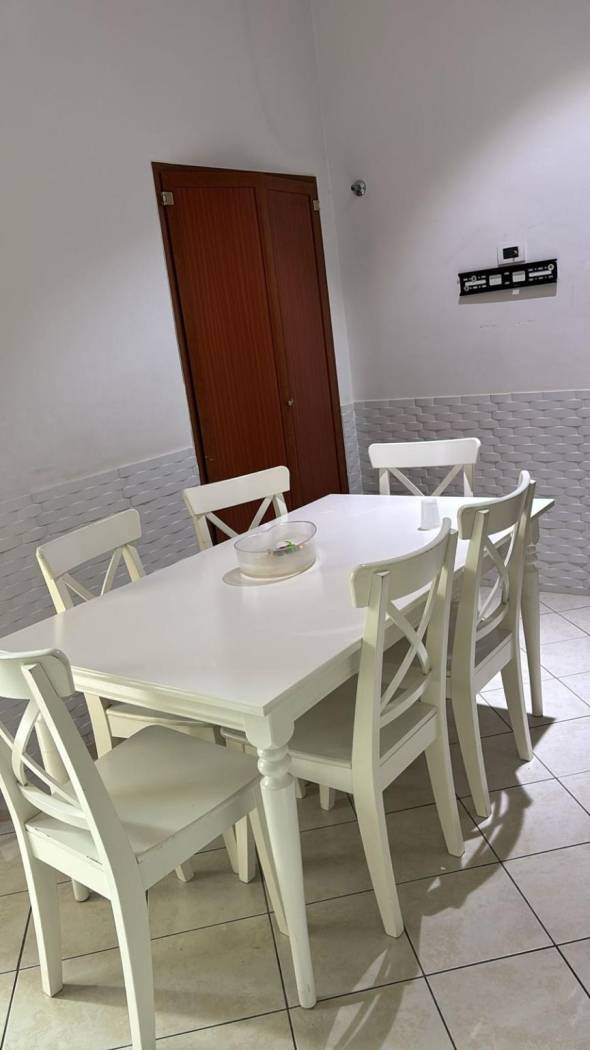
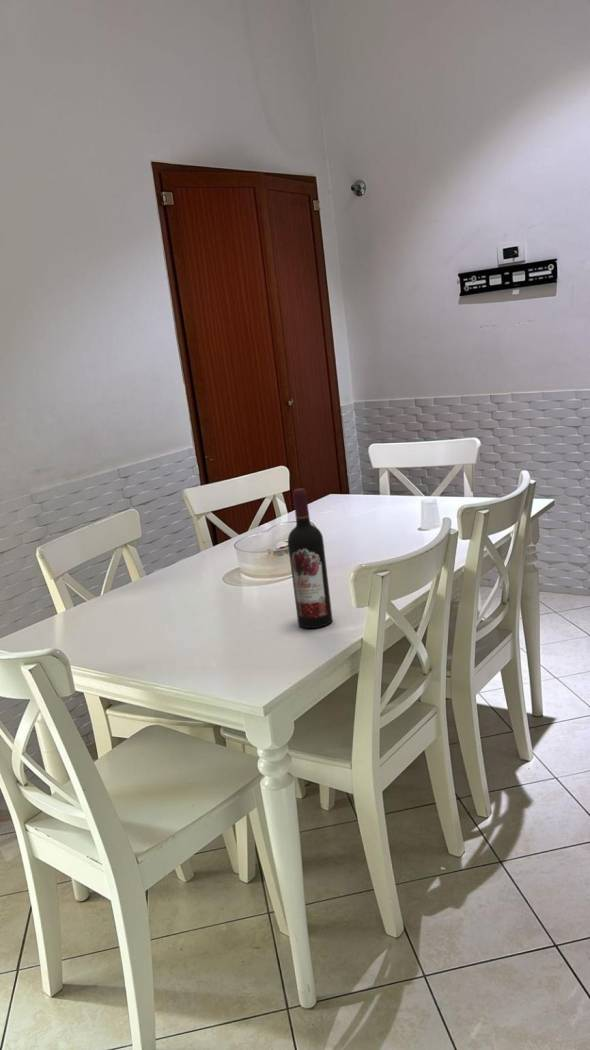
+ wine bottle [287,487,333,629]
